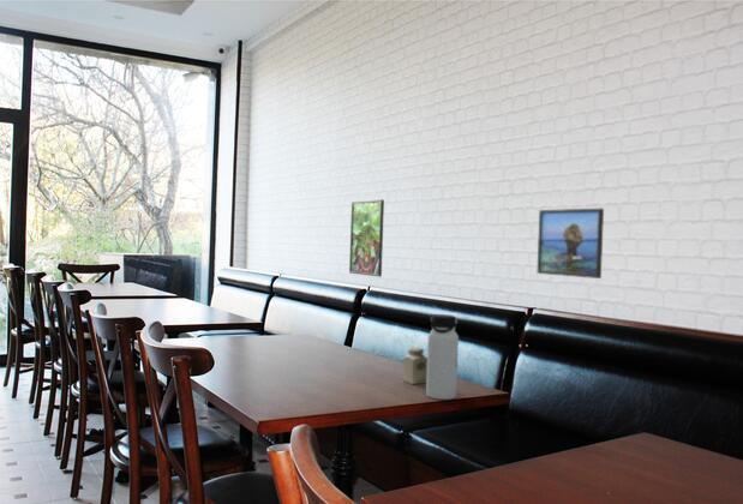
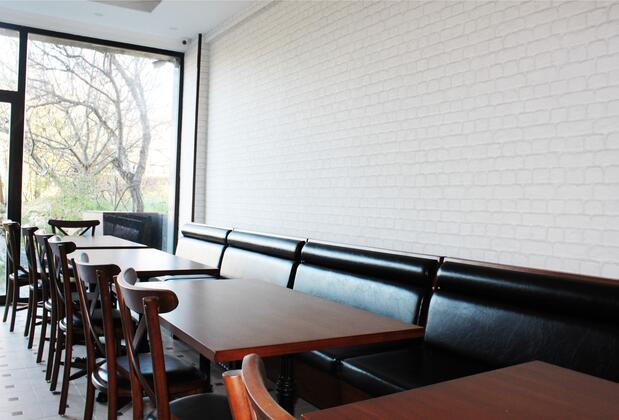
- water bottle [425,313,460,401]
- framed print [348,198,385,278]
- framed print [535,208,605,280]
- salt shaker [402,346,427,385]
